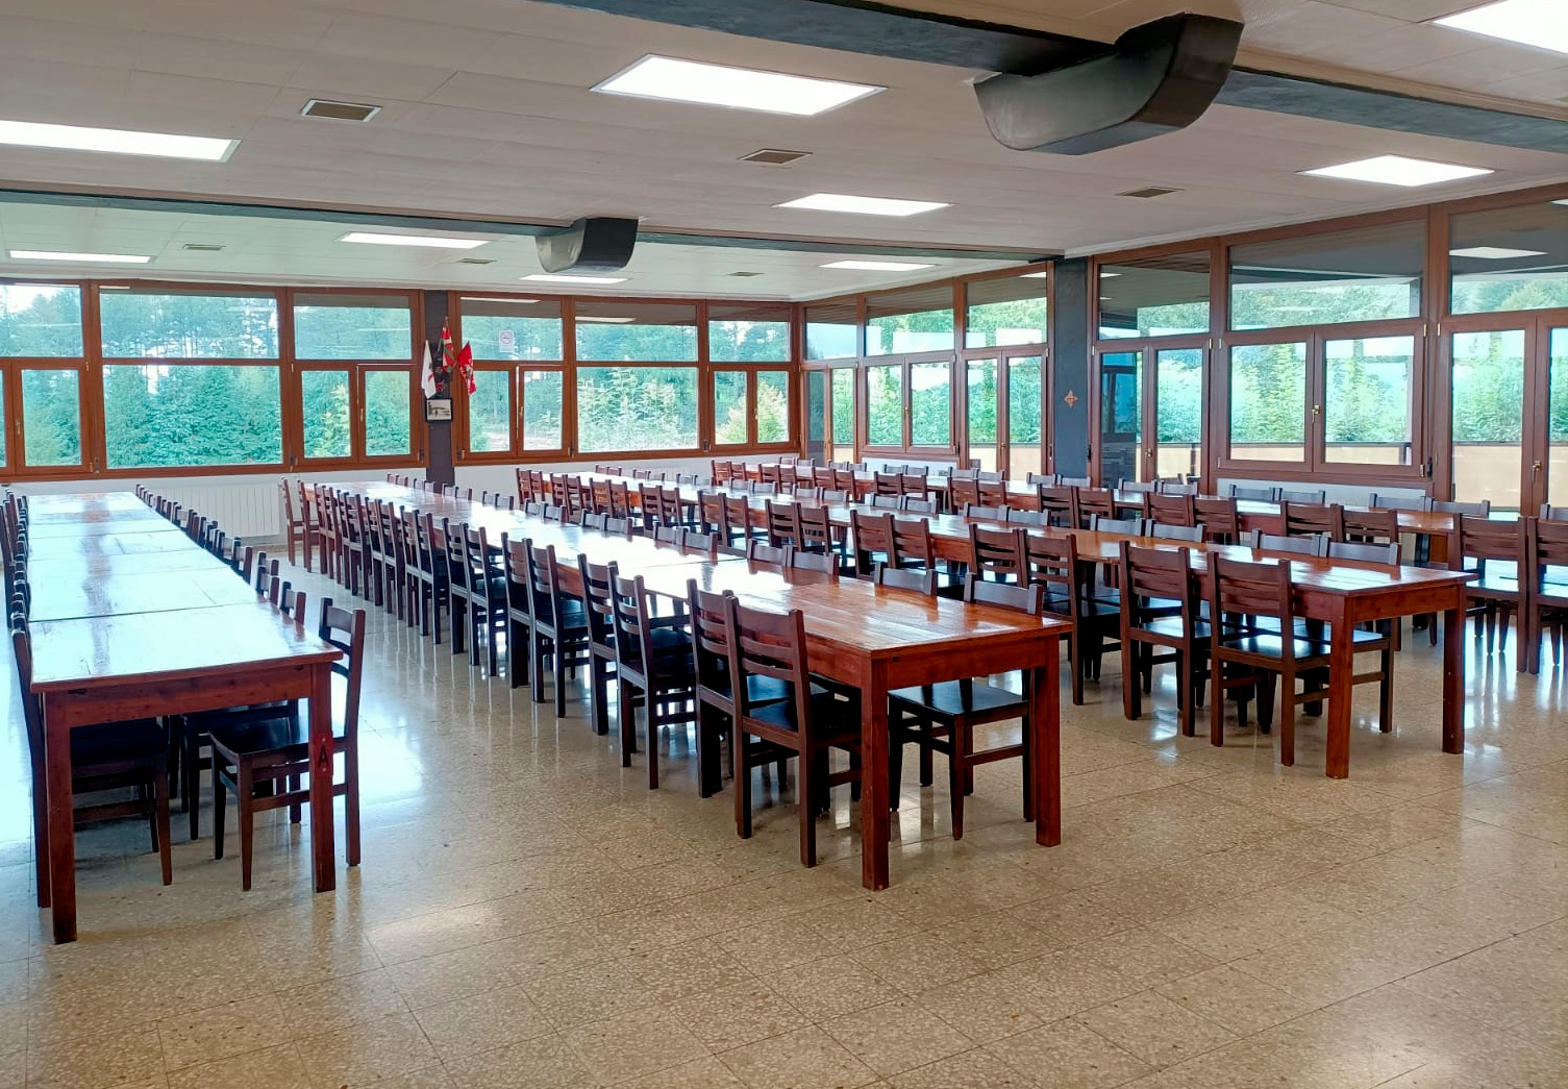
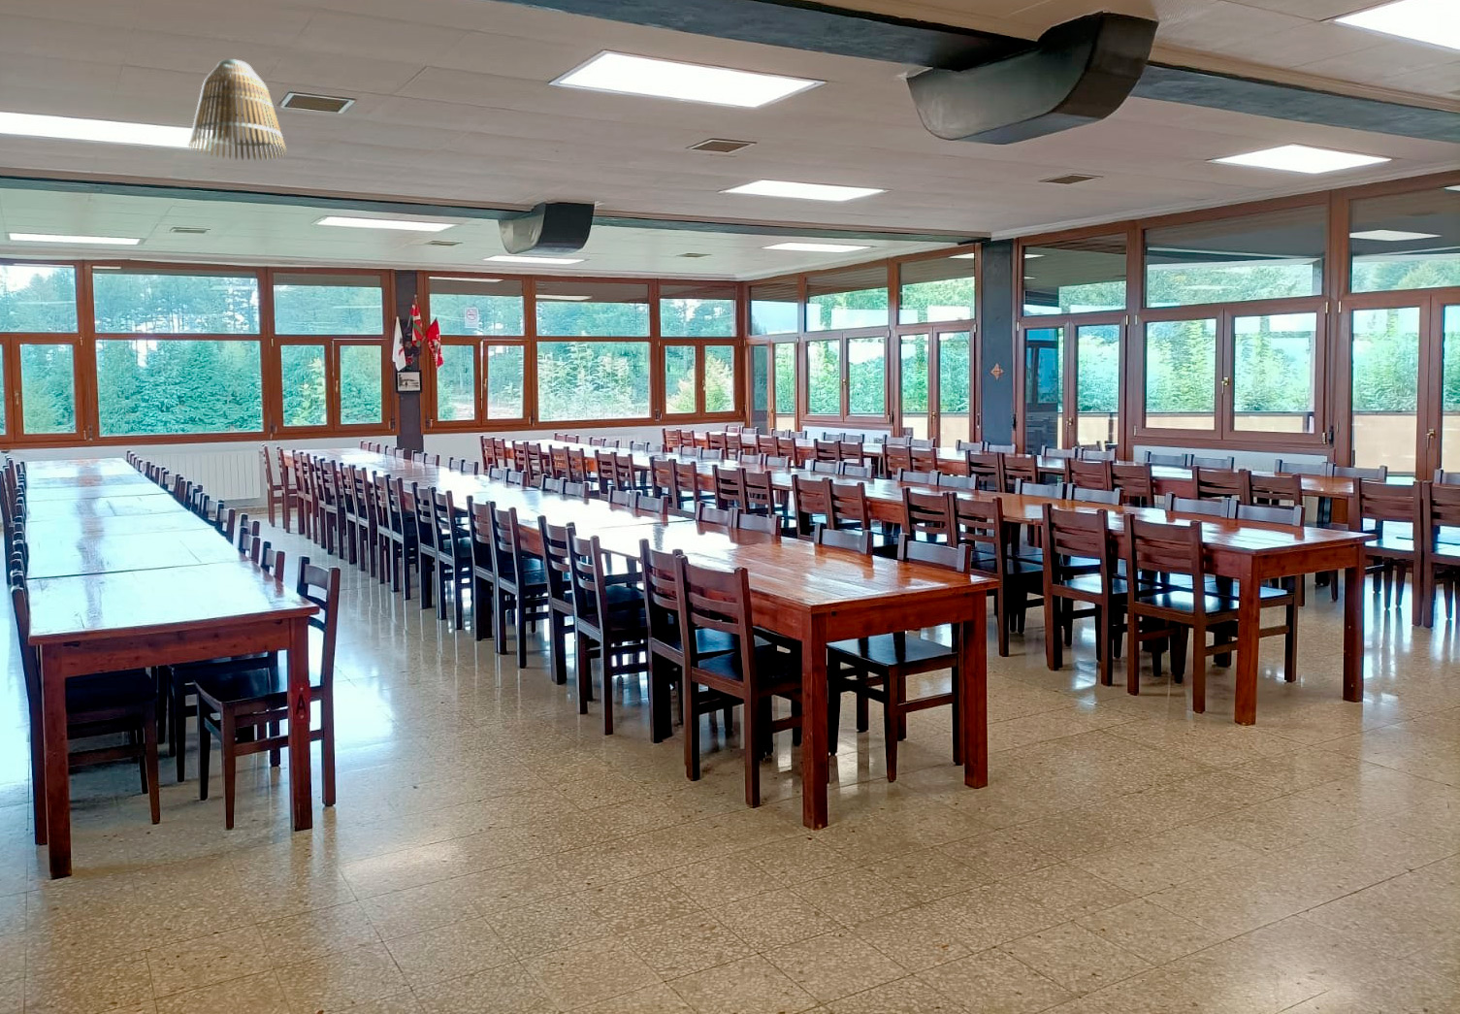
+ lamp shade [187,58,288,161]
